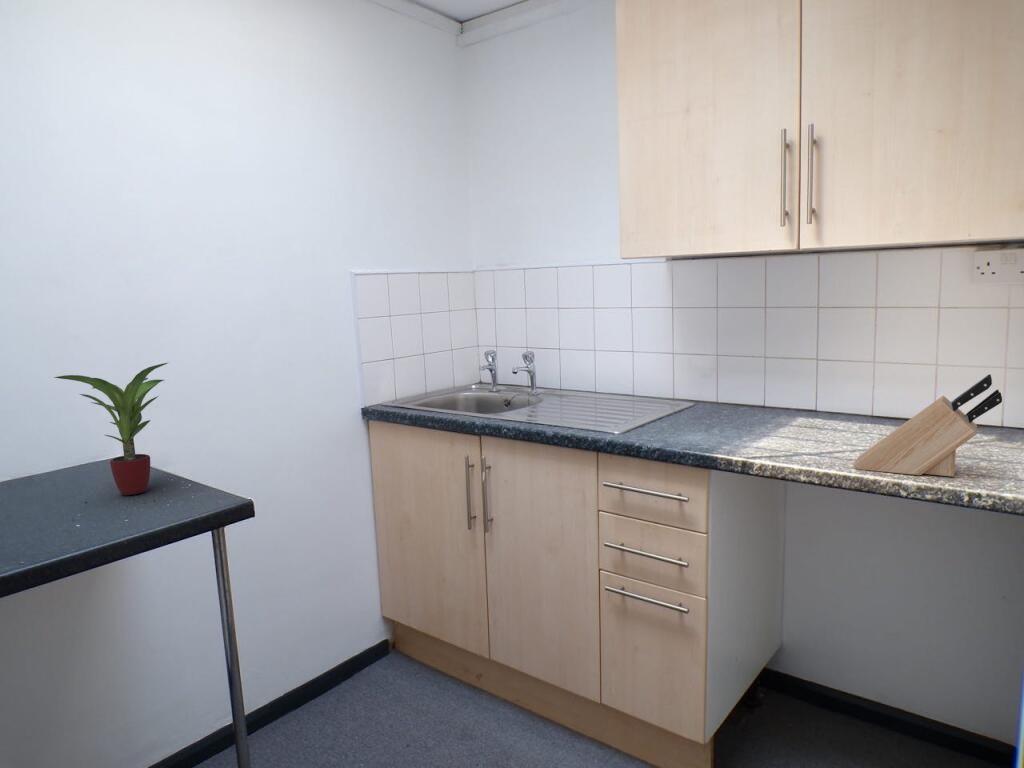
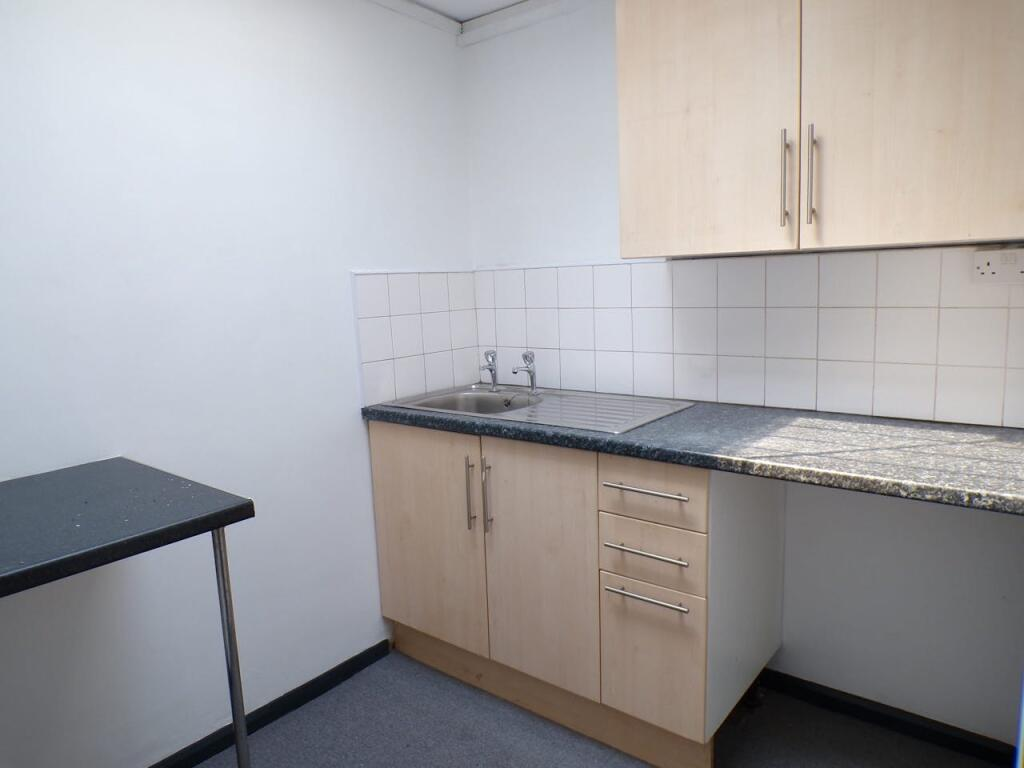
- potted plant [53,361,170,496]
- knife block [853,373,1003,478]
